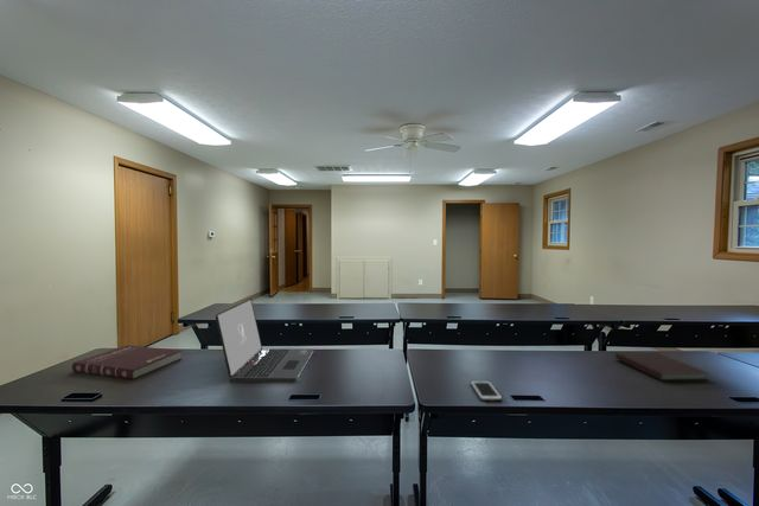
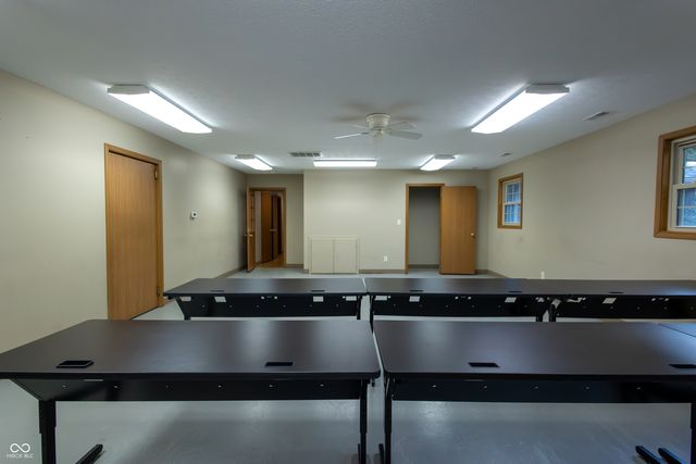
- notebook [614,351,710,383]
- cell phone [470,379,504,402]
- book [71,344,183,380]
- laptop [215,297,315,384]
